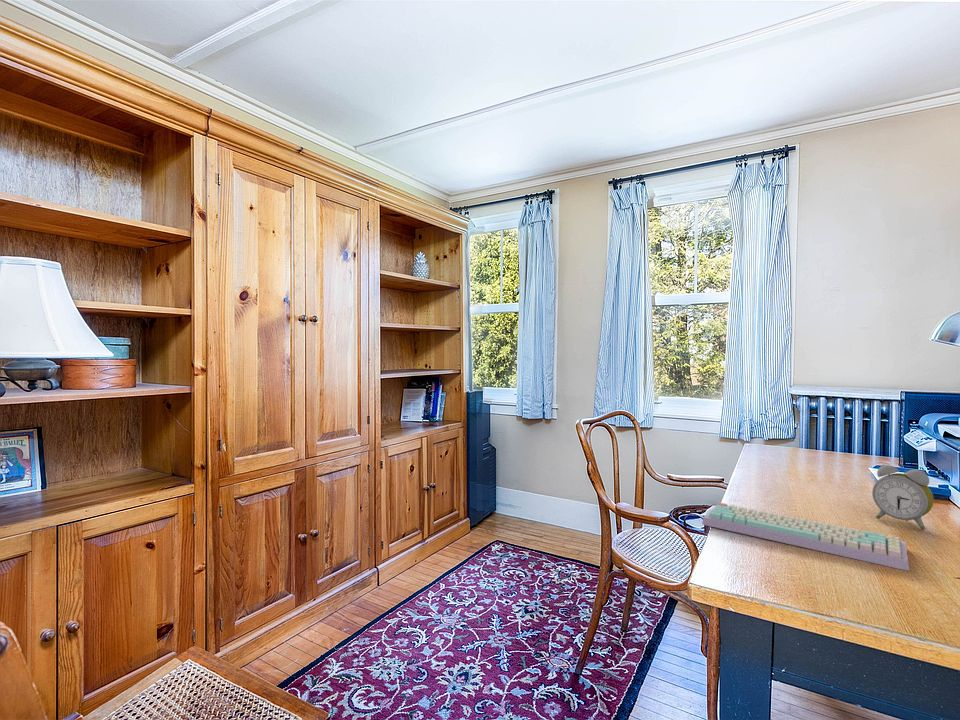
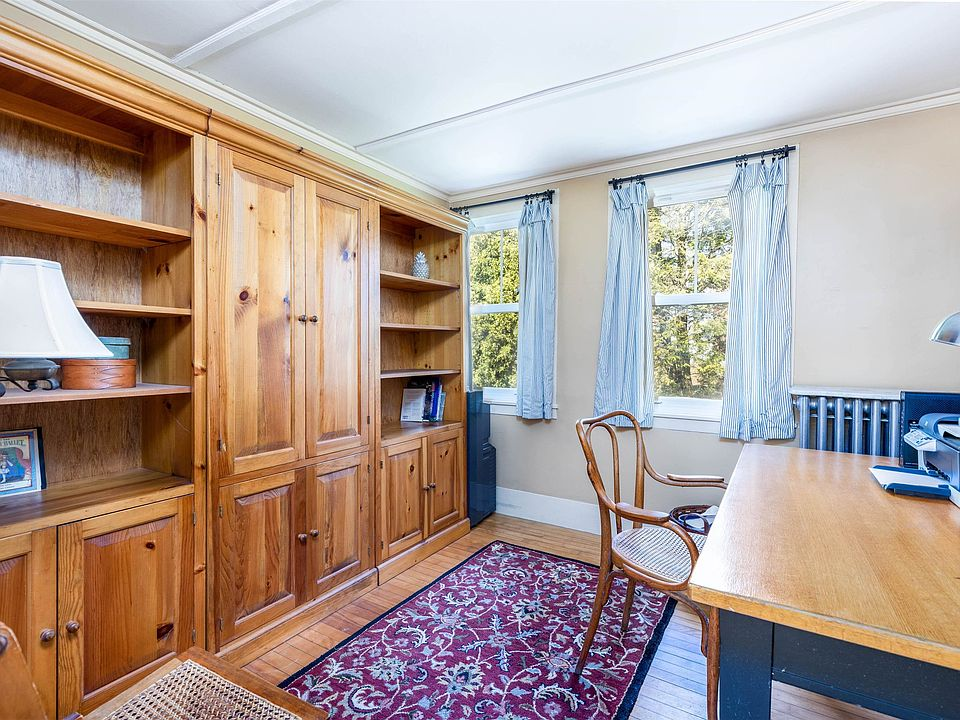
- alarm clock [871,464,935,530]
- keyboard [701,502,910,572]
